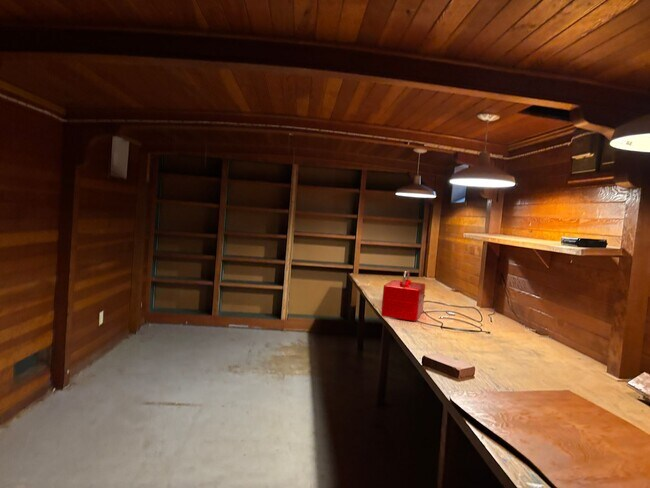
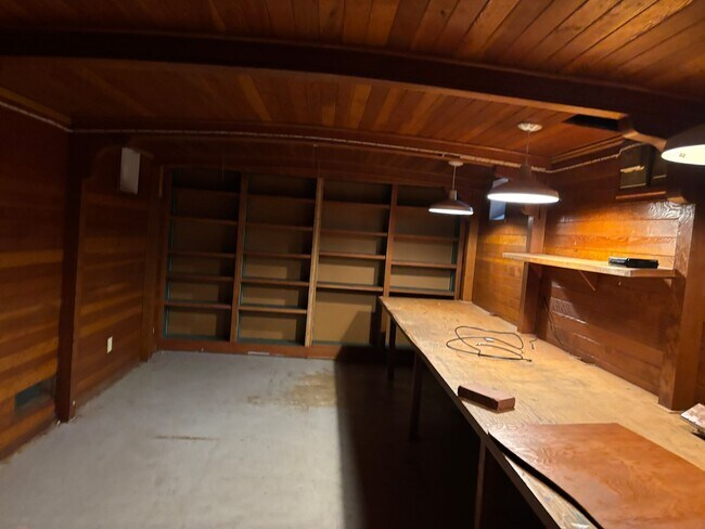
- toolbox [380,269,426,322]
